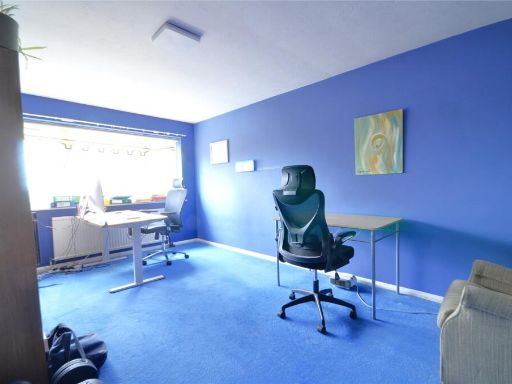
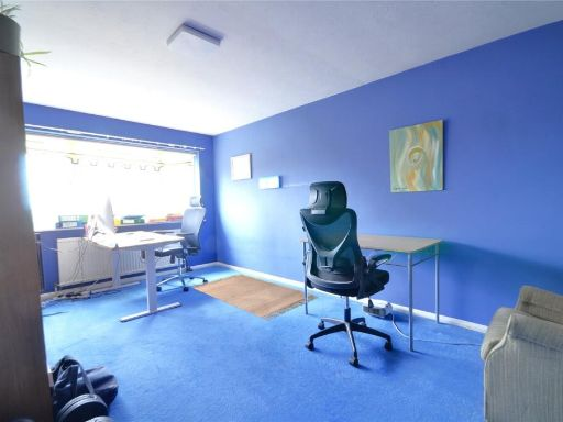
+ rug [191,273,319,321]
